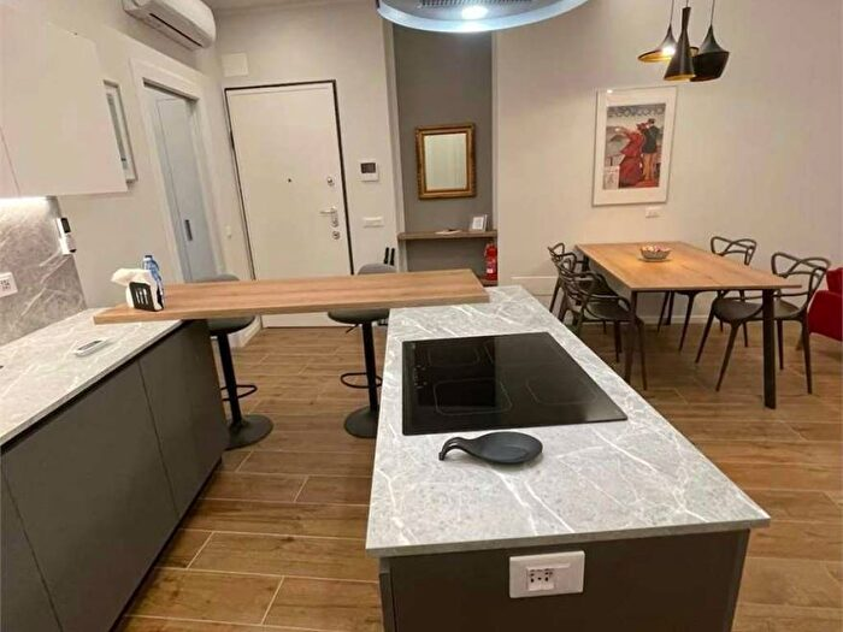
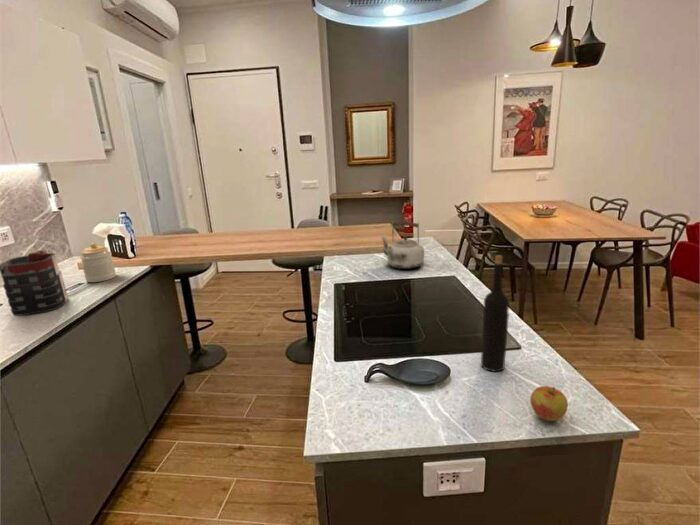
+ apple [529,385,569,422]
+ mug [0,248,69,317]
+ kettle [379,220,425,270]
+ jar [79,242,117,283]
+ wine bottle [480,254,510,373]
